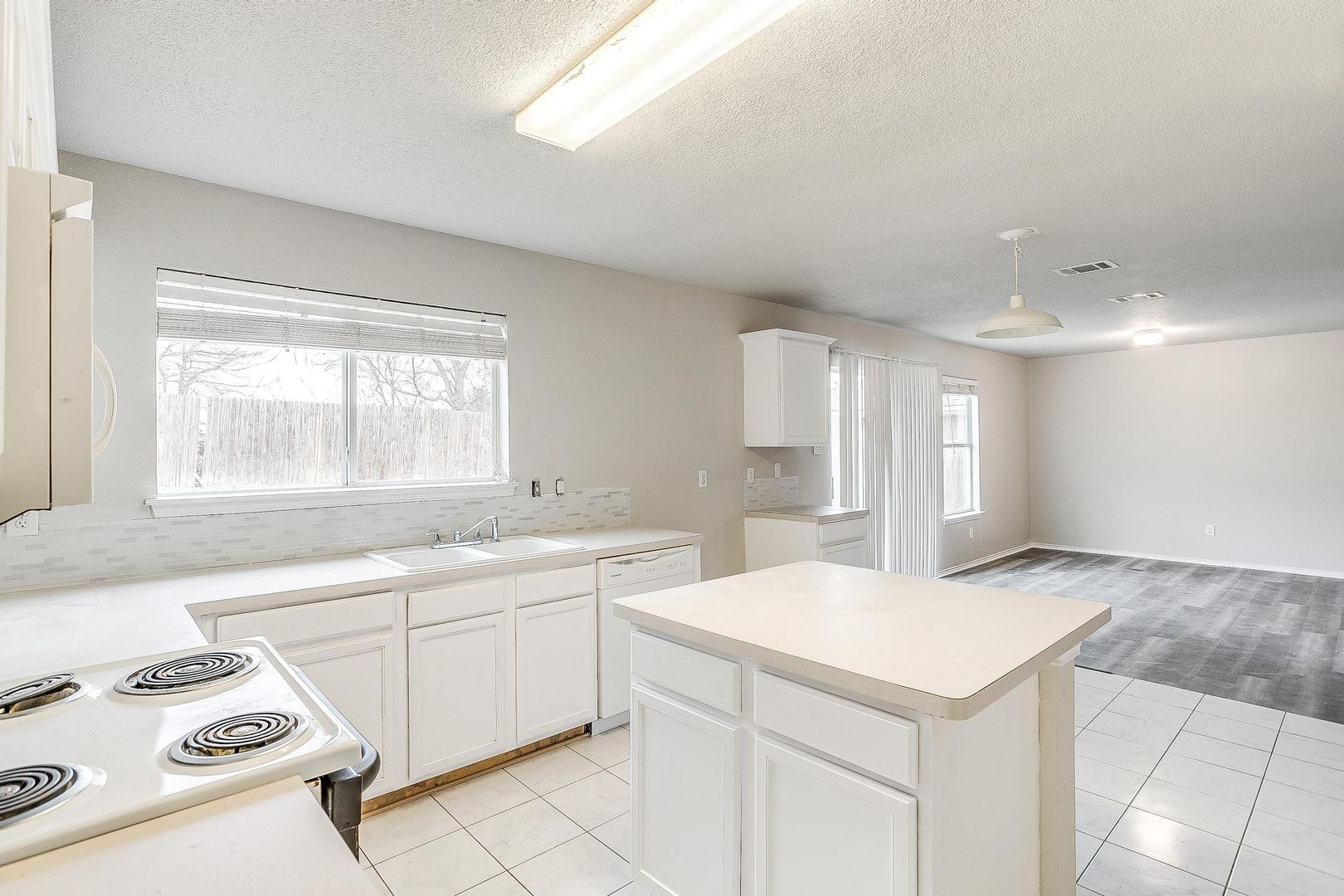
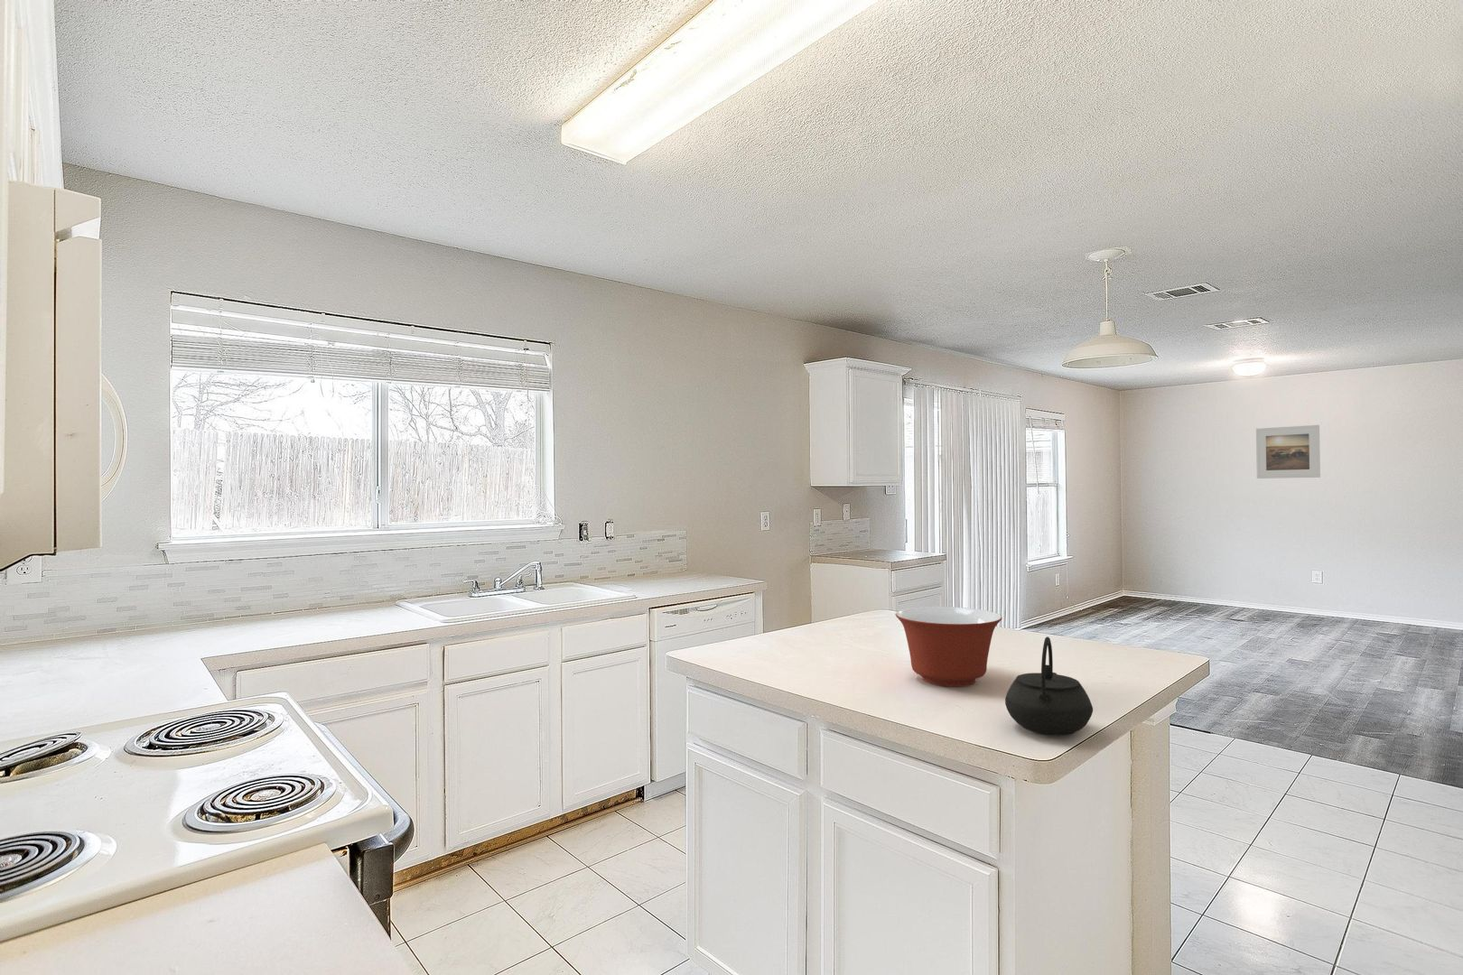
+ kettle [1005,637,1094,736]
+ mixing bowl [895,606,1003,687]
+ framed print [1255,424,1321,480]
